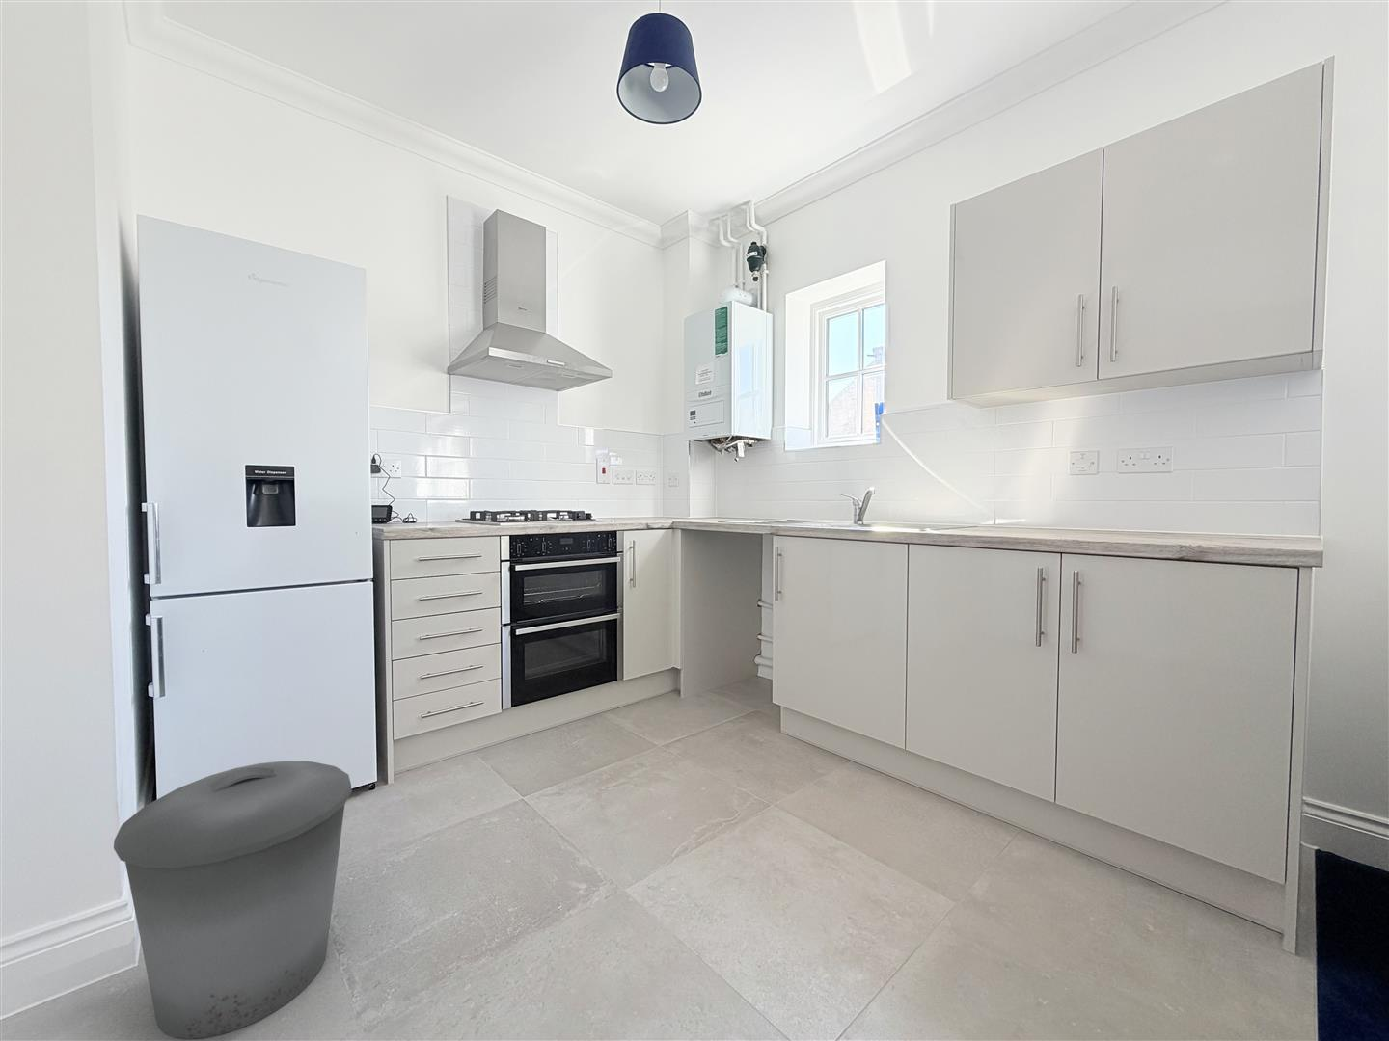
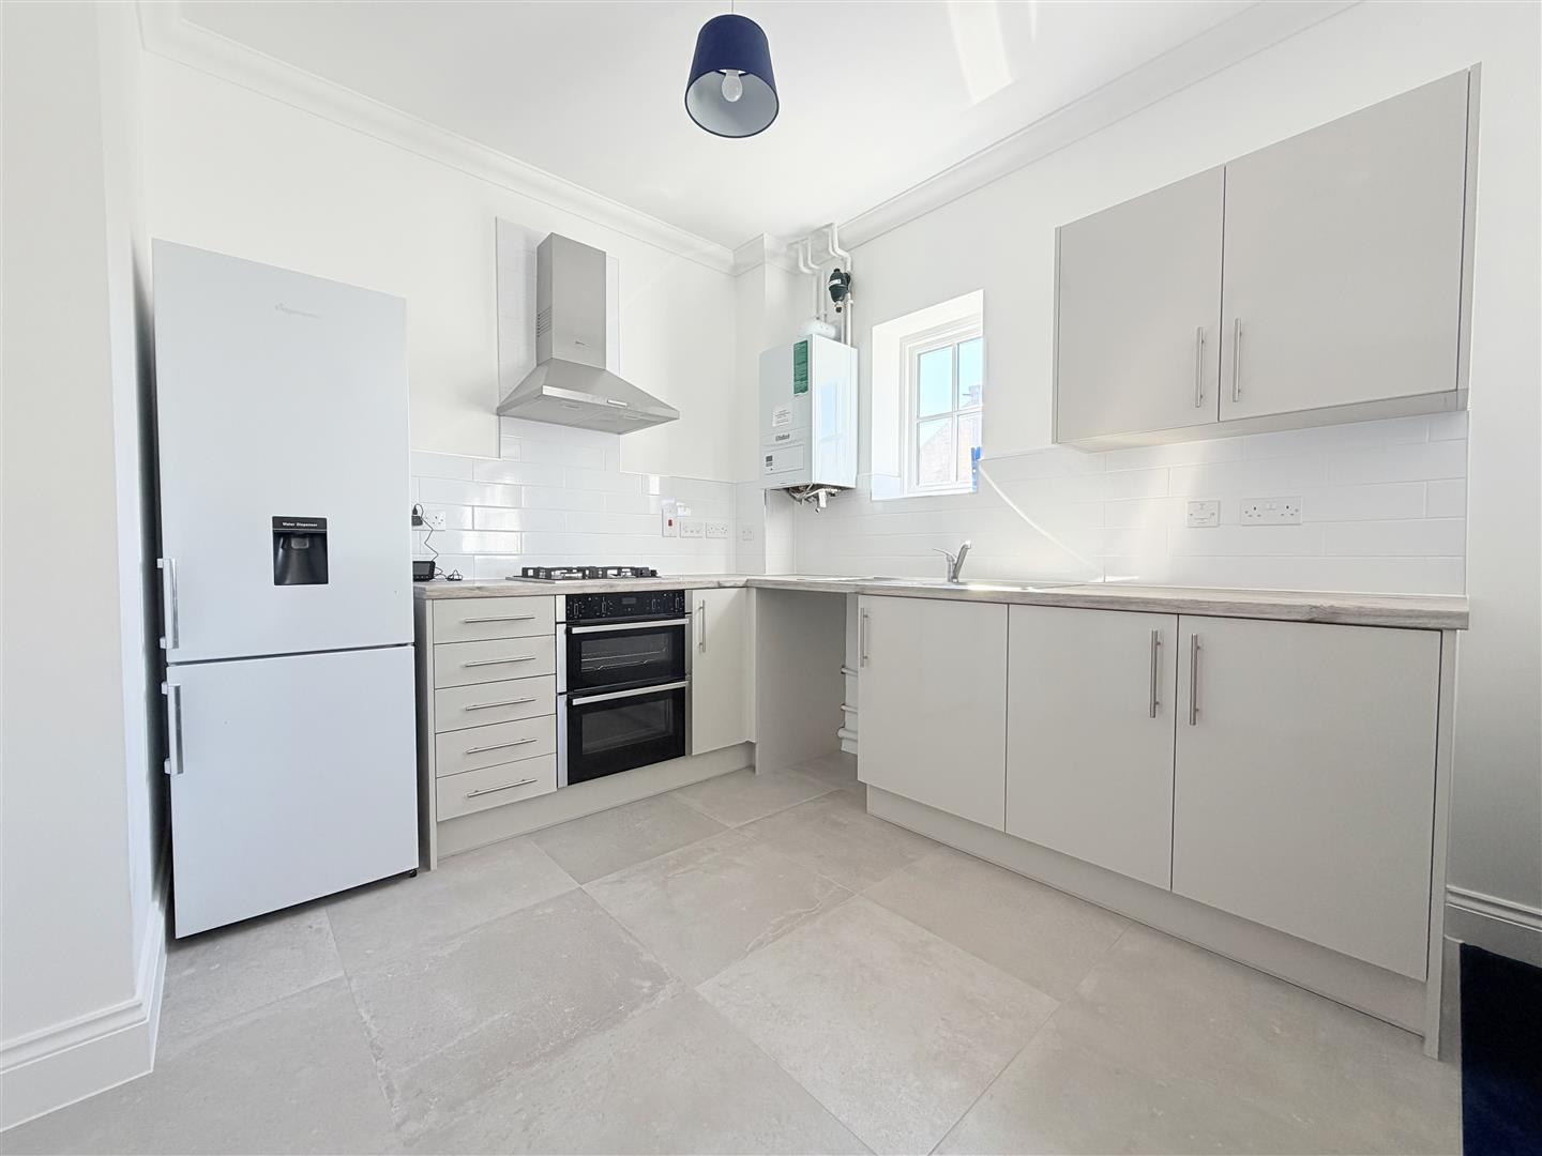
- trash can [113,760,353,1040]
